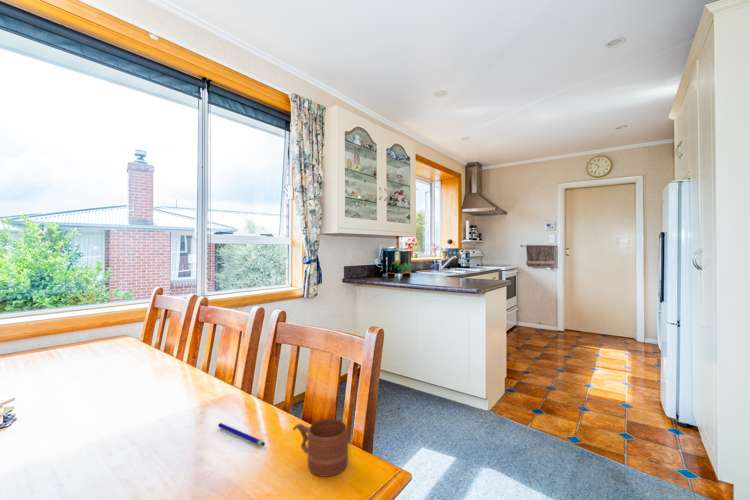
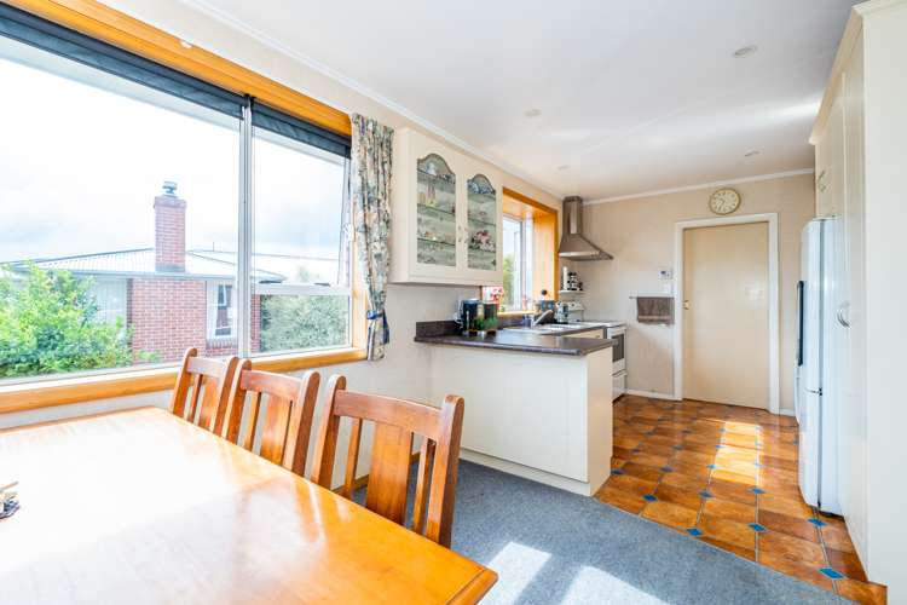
- mug [292,418,349,478]
- pen [217,422,266,447]
